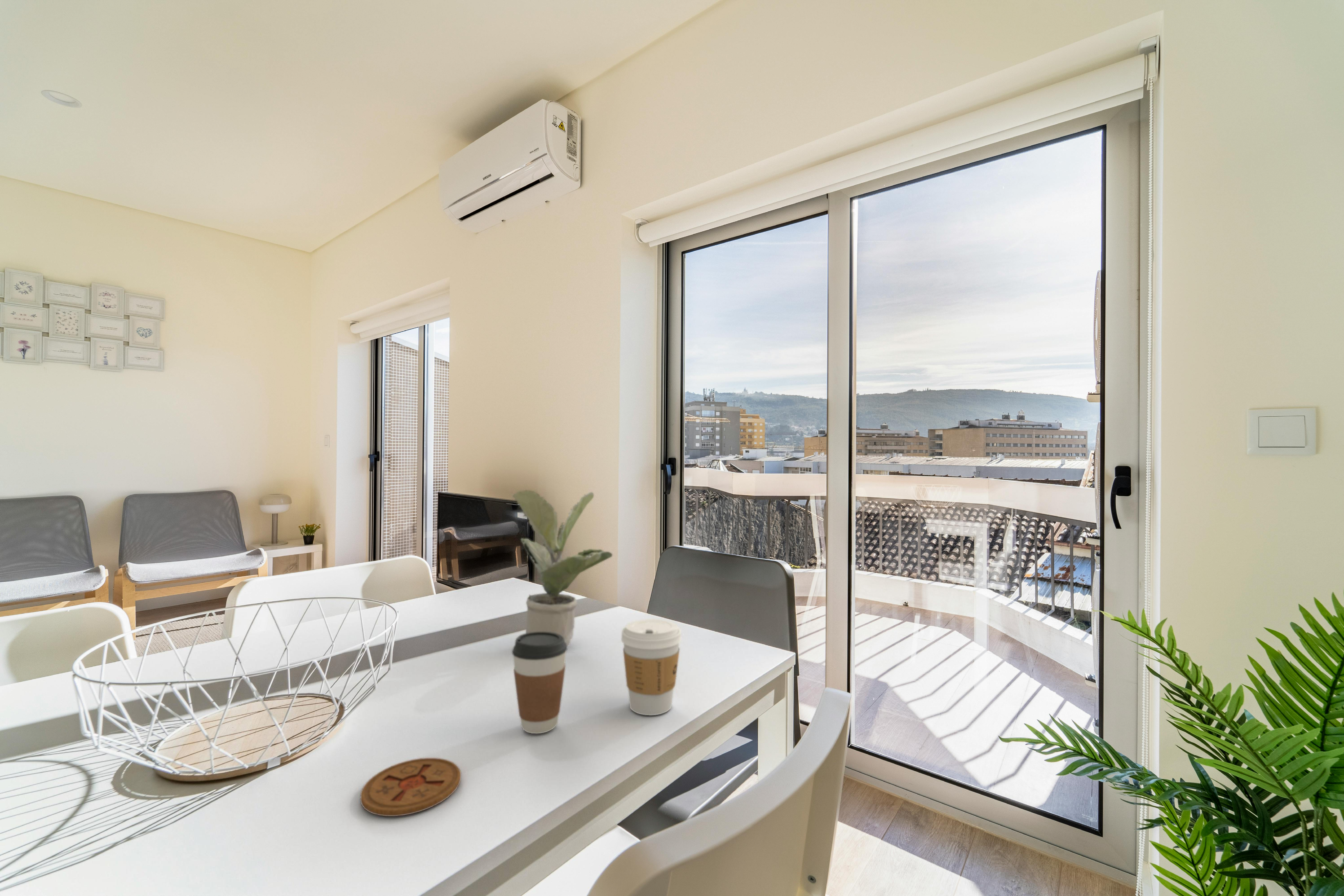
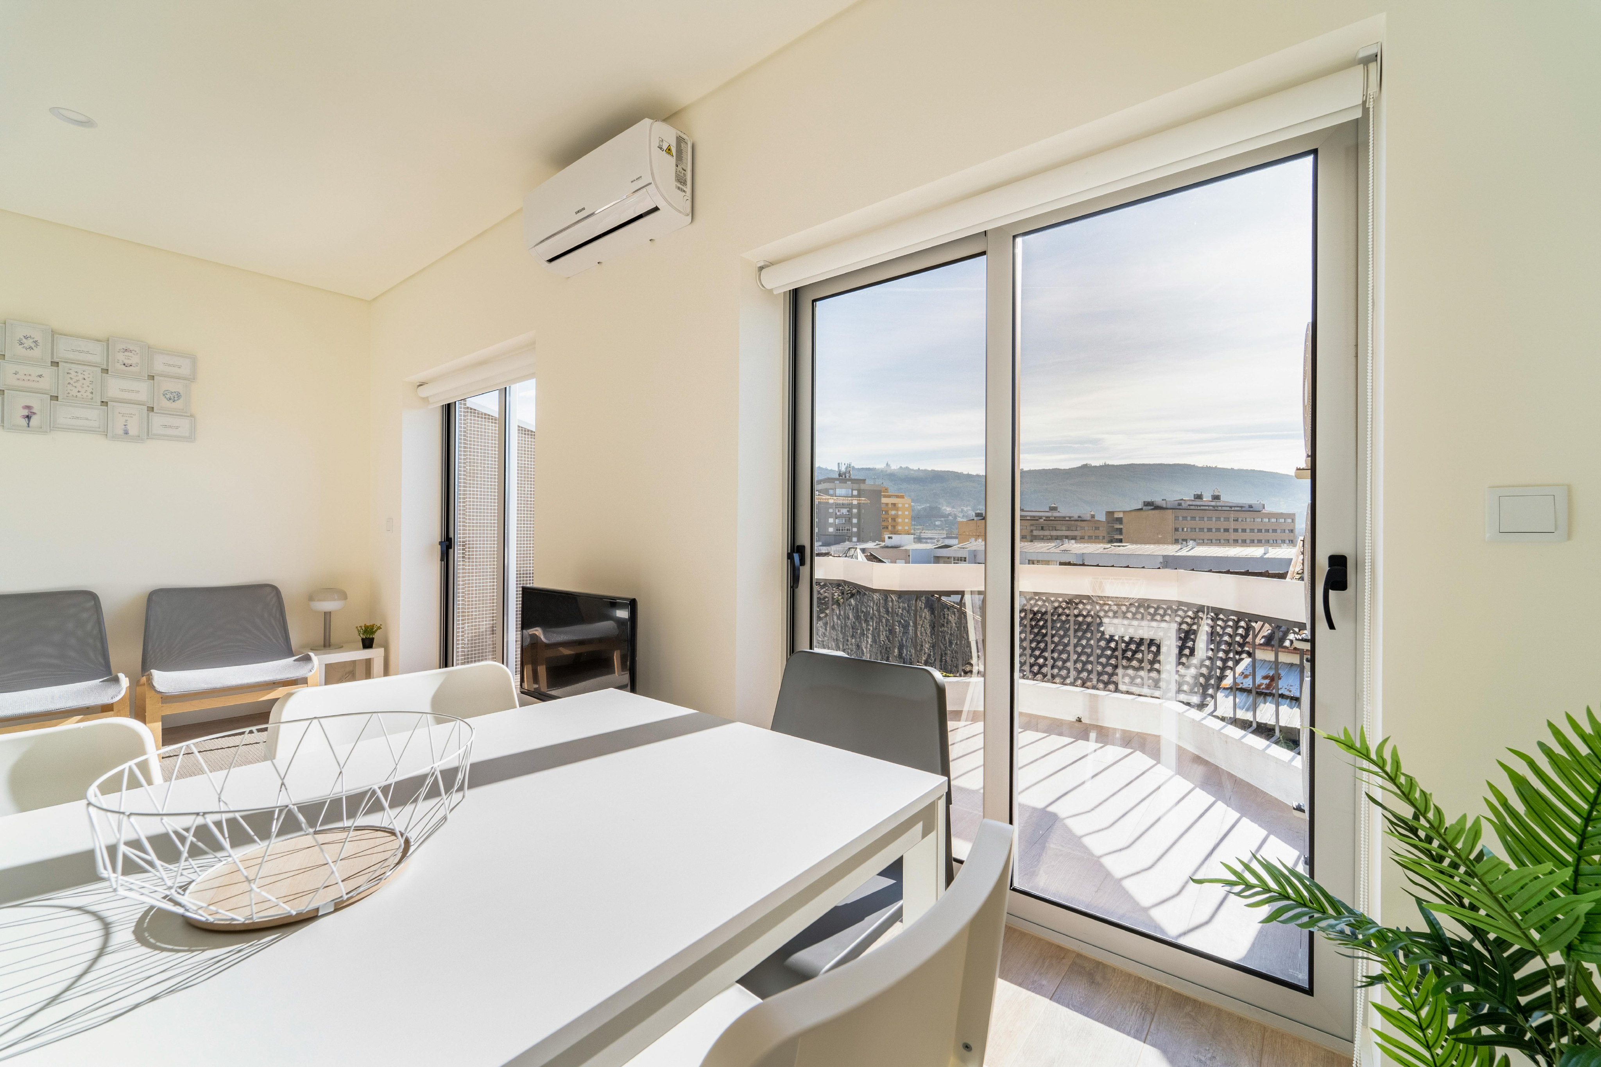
- coffee cup [621,619,682,716]
- coaster [360,758,461,817]
- coffee cup [512,632,568,734]
- potted plant [511,490,613,647]
